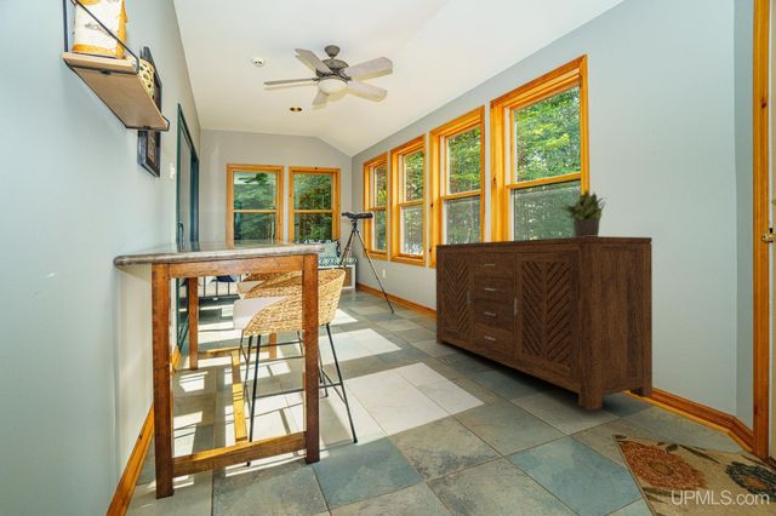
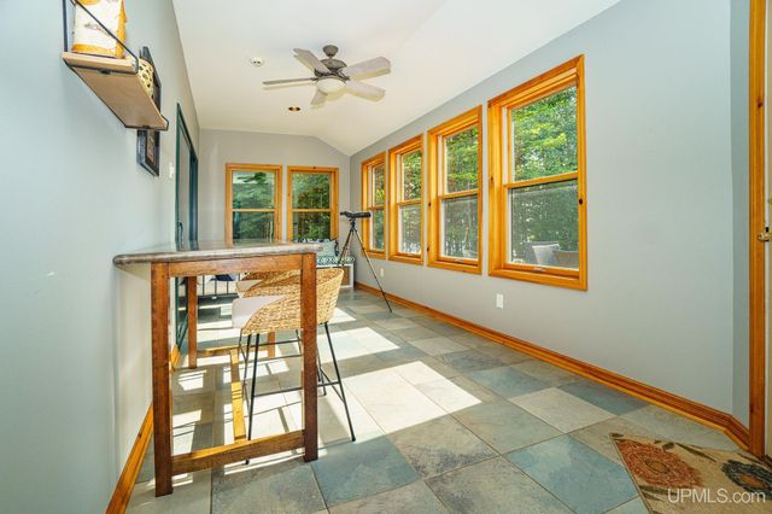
- potted plant [557,189,606,237]
- sideboard [434,235,654,411]
